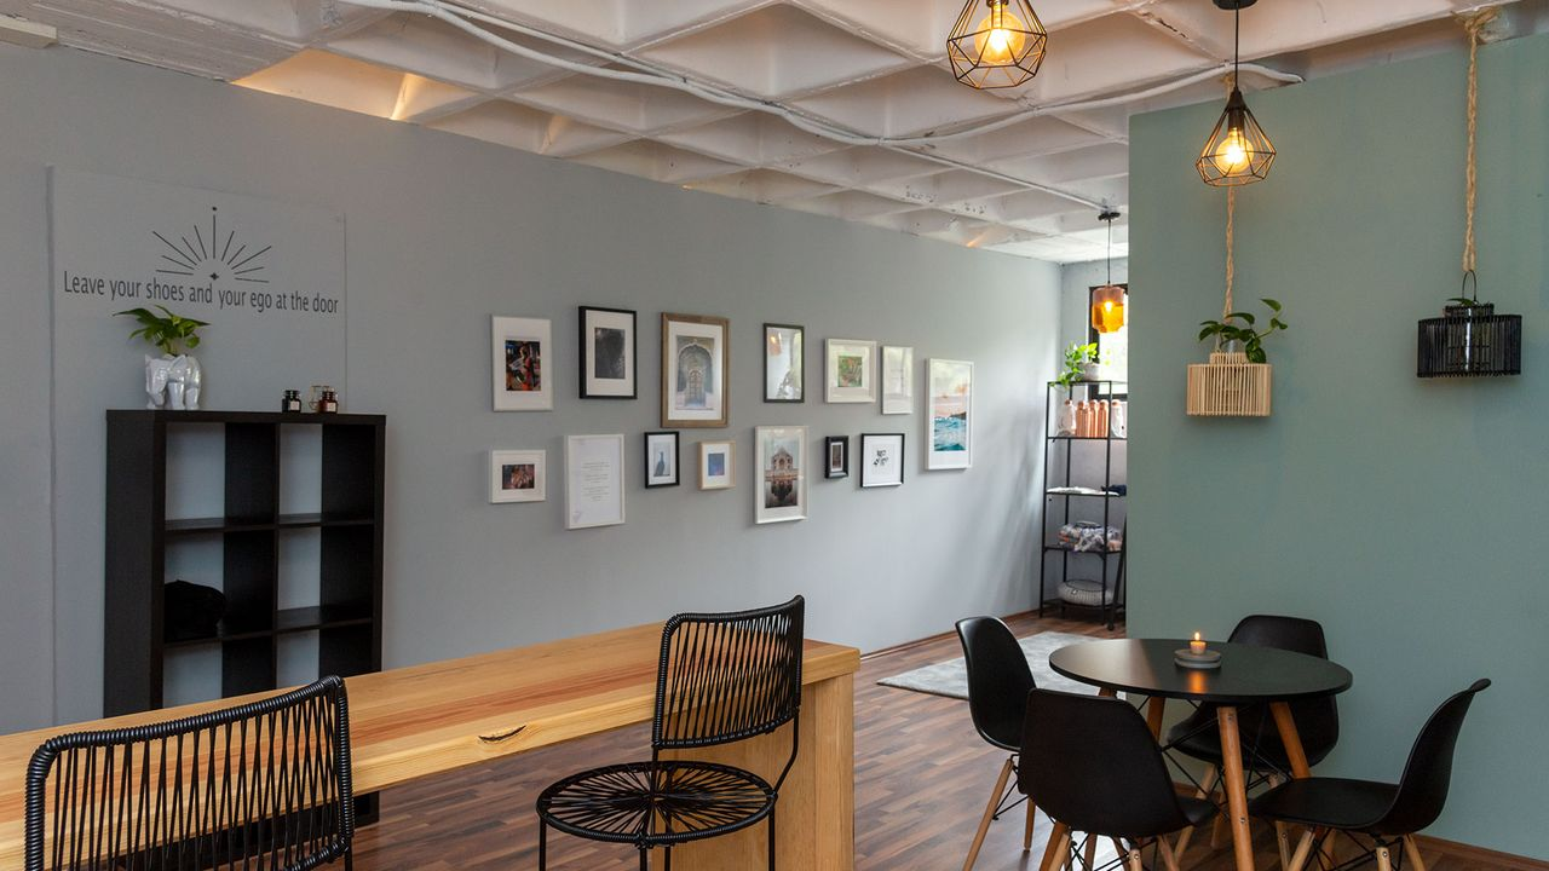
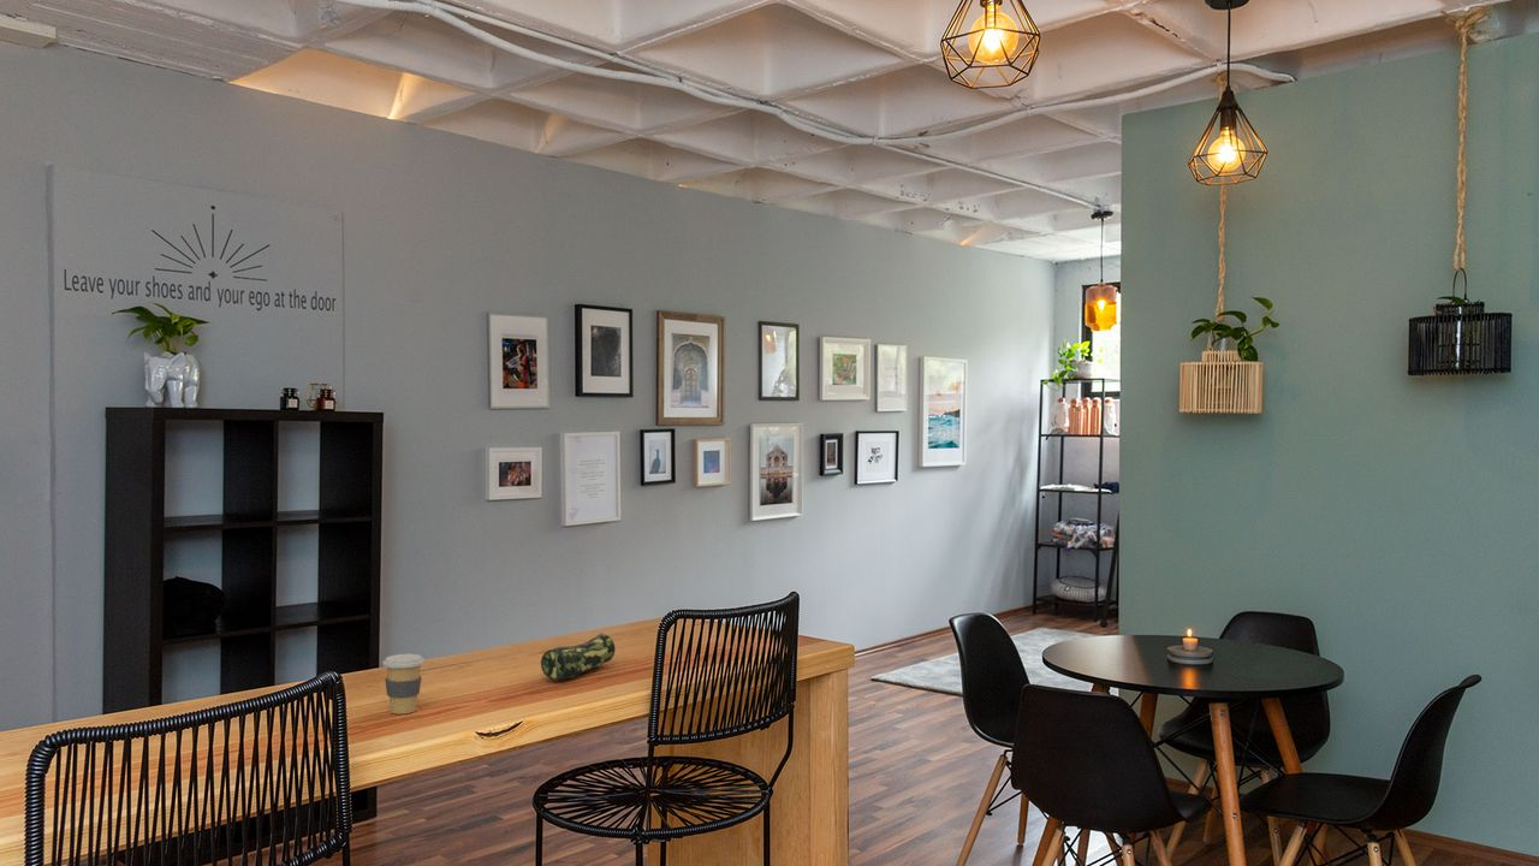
+ coffee cup [381,653,426,714]
+ pencil case [540,631,617,681]
